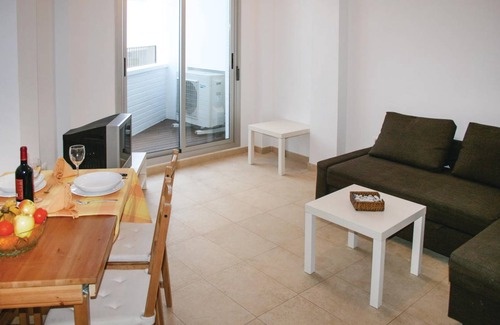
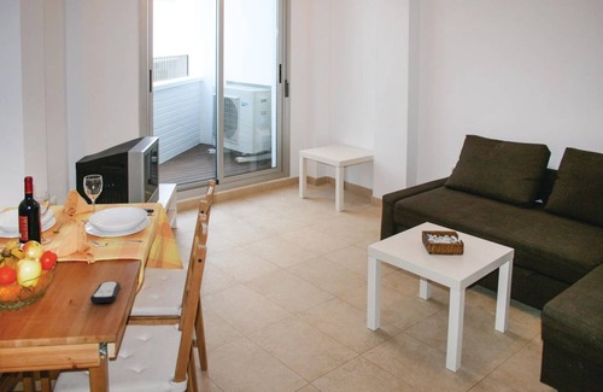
+ remote control [89,280,122,304]
